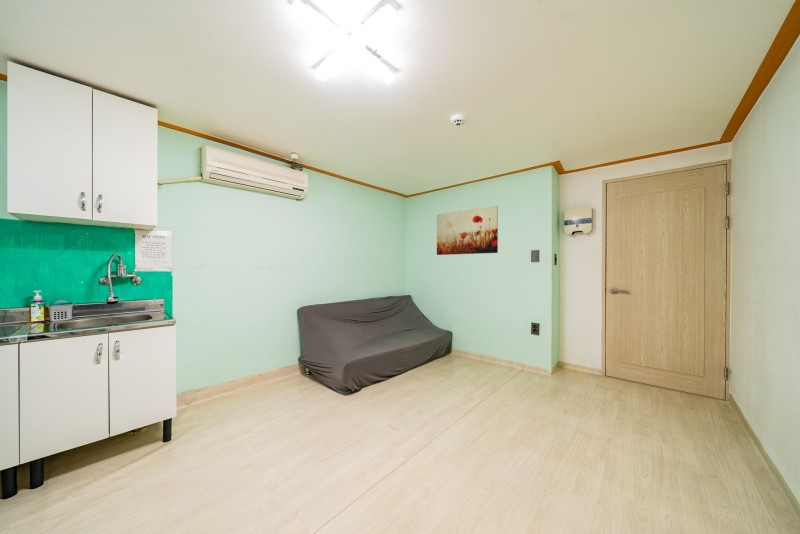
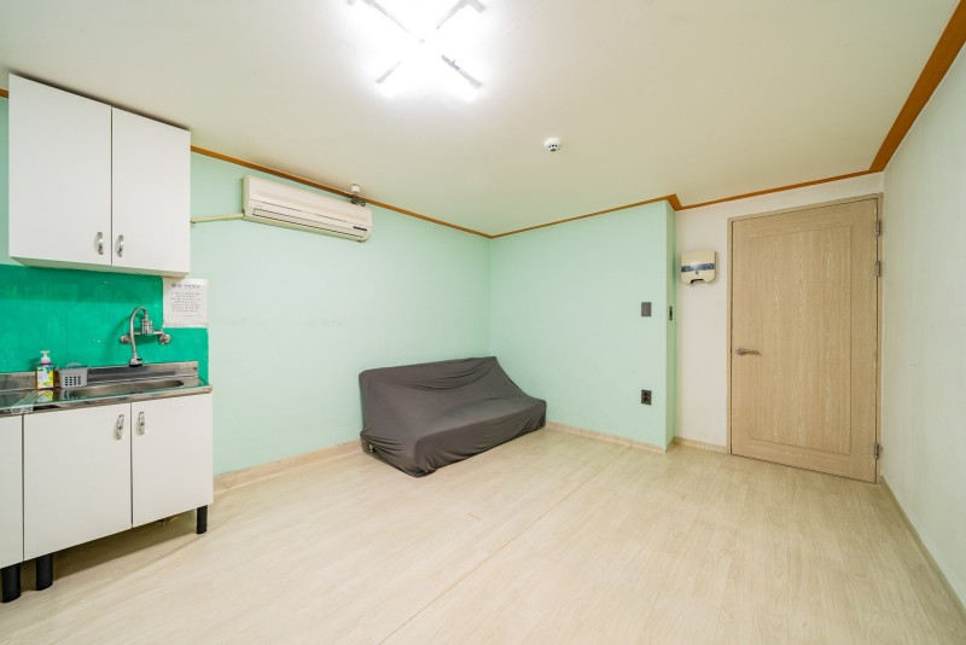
- wall art [436,205,499,256]
